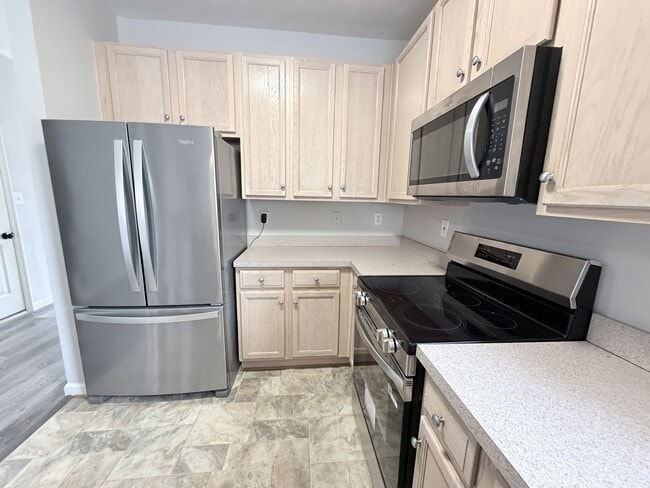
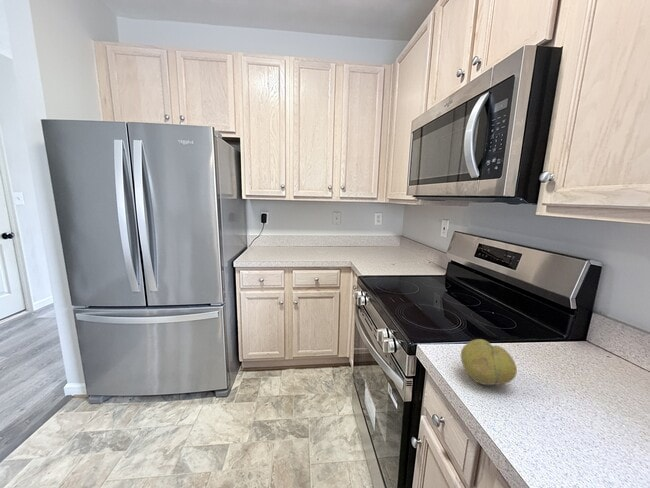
+ fruit [460,338,518,386]
